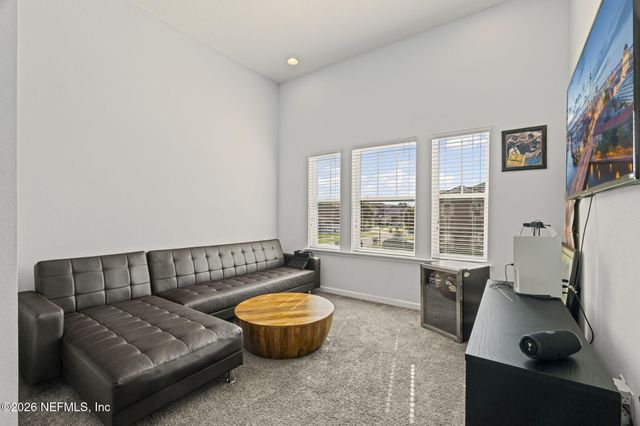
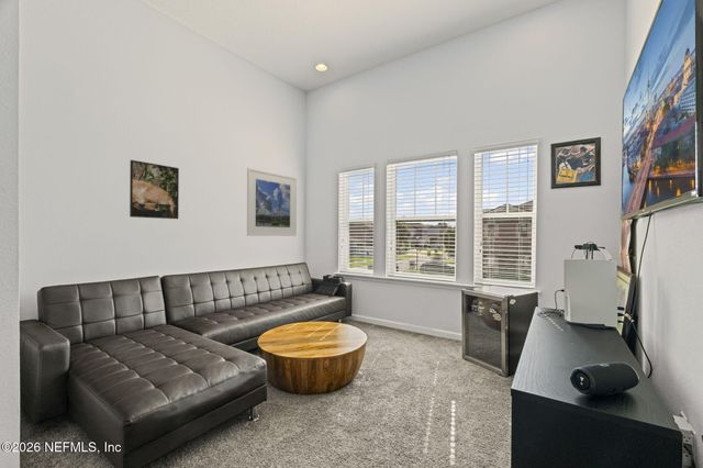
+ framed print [246,167,298,237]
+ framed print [129,159,180,220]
